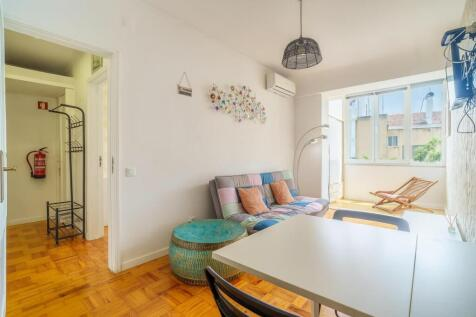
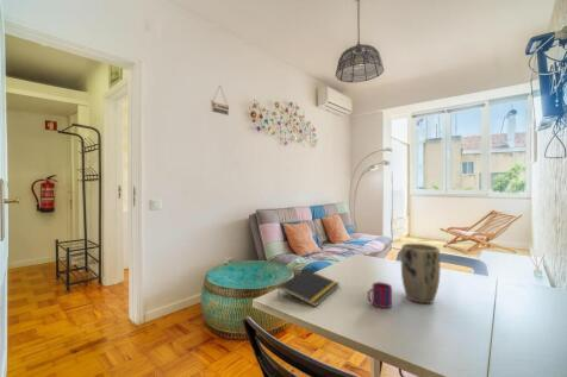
+ plant pot [400,243,442,304]
+ mug [367,281,393,309]
+ notepad [276,269,341,308]
